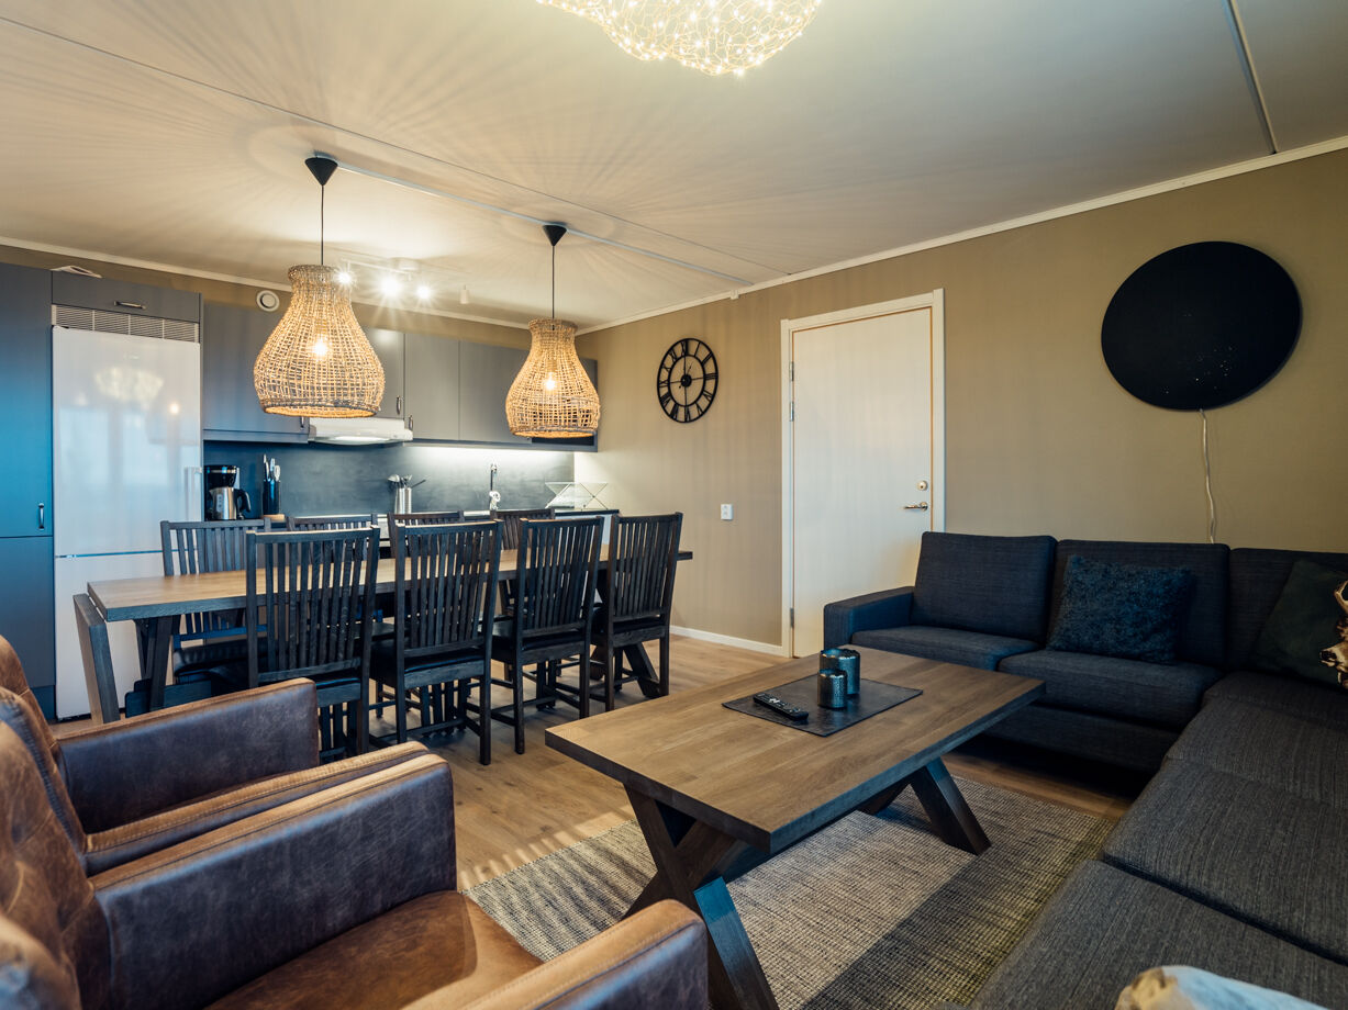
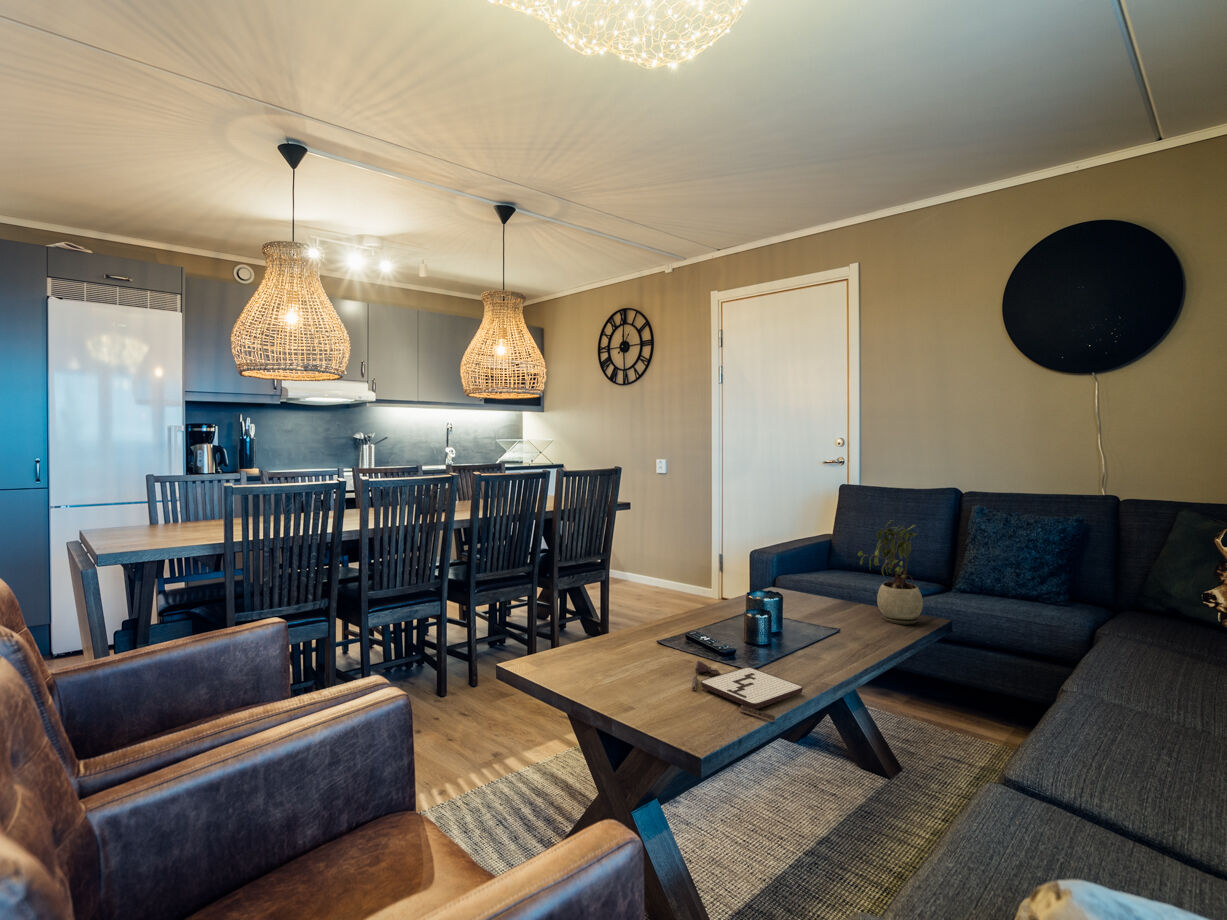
+ potted plant [857,519,924,625]
+ board game [691,660,804,723]
